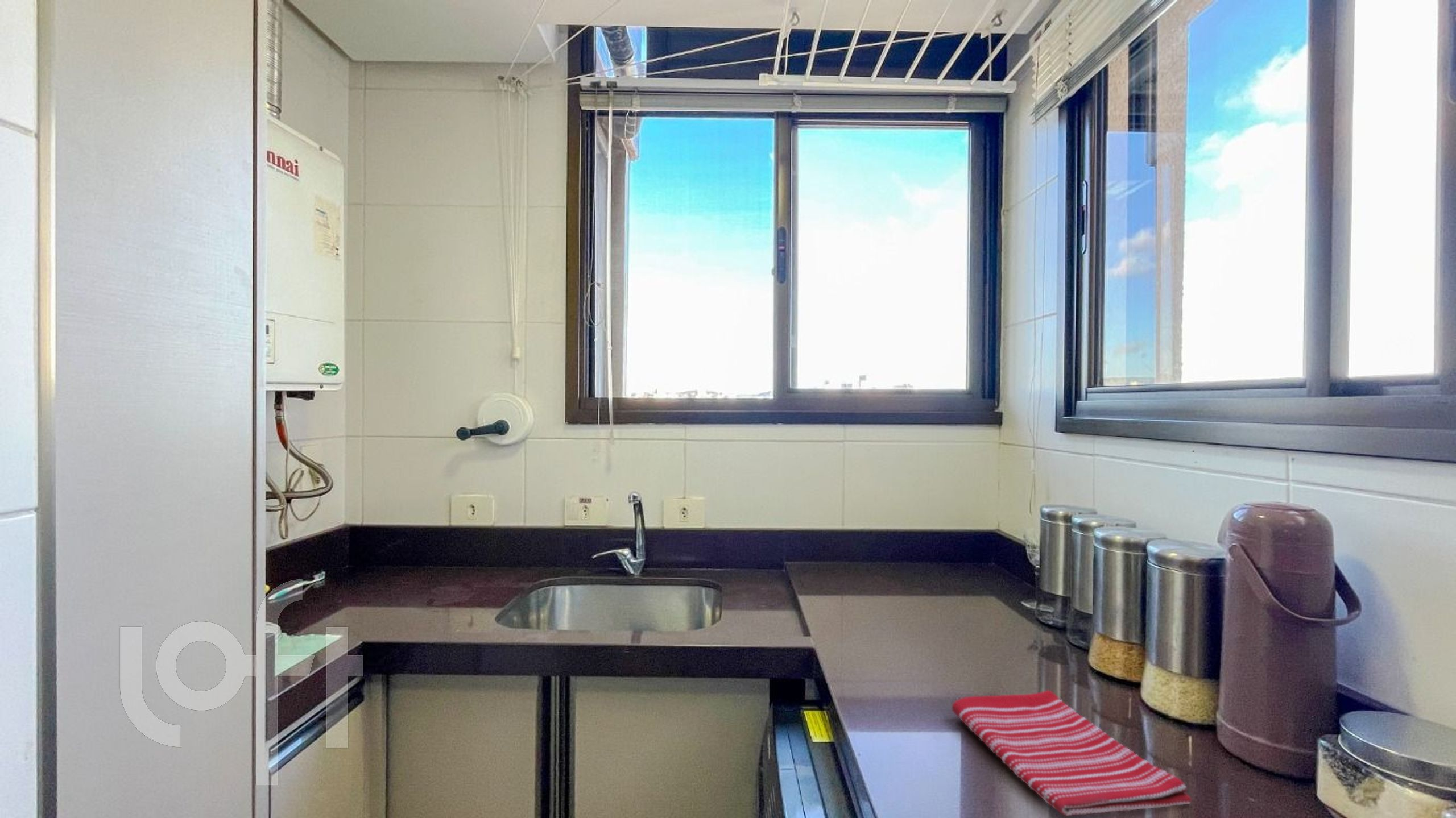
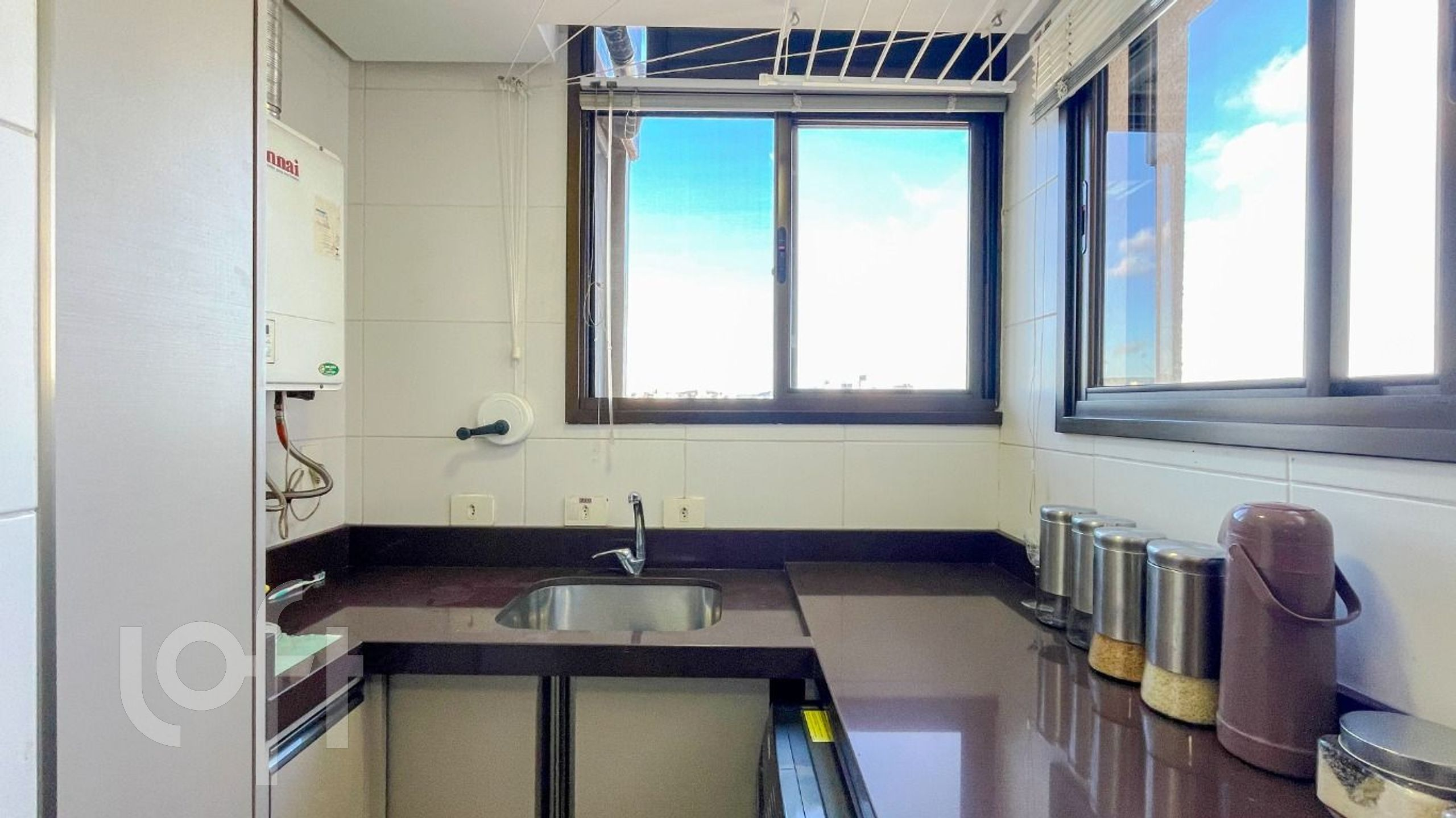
- dish towel [952,690,1192,817]
